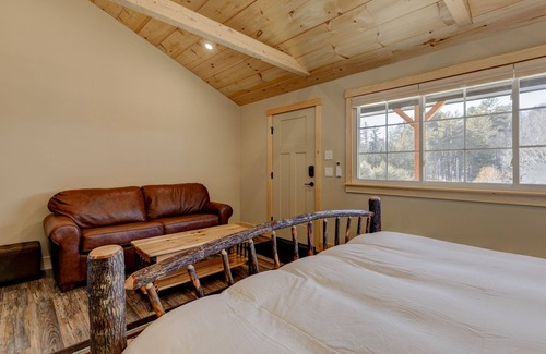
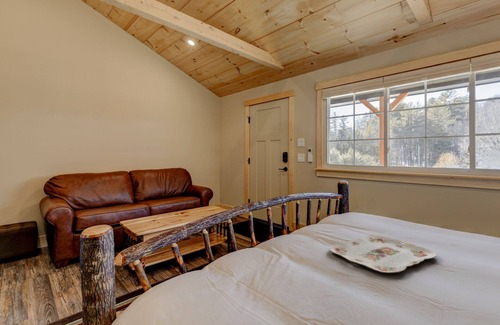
+ serving tray [328,234,437,274]
